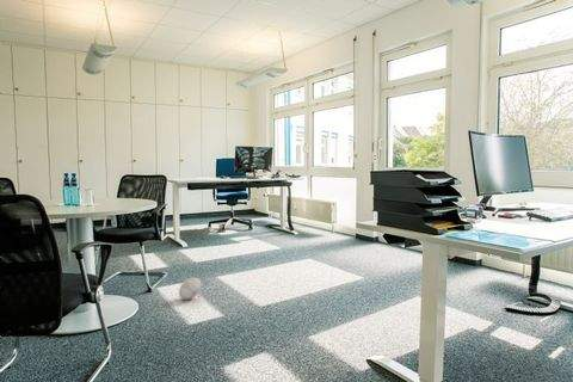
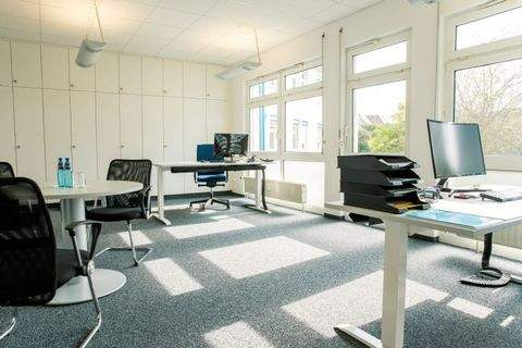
- ball [178,277,202,301]
